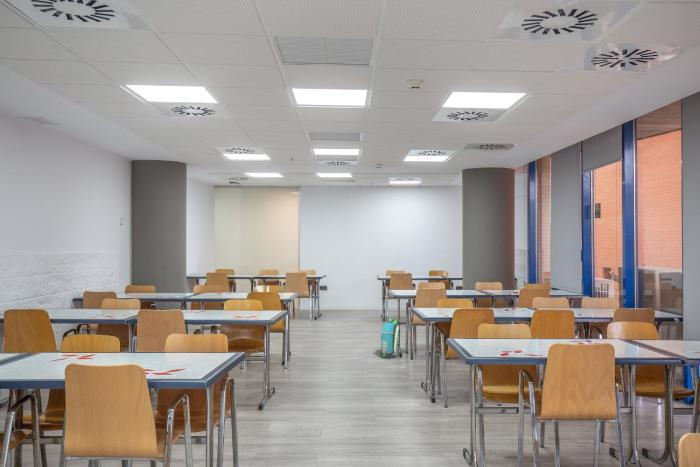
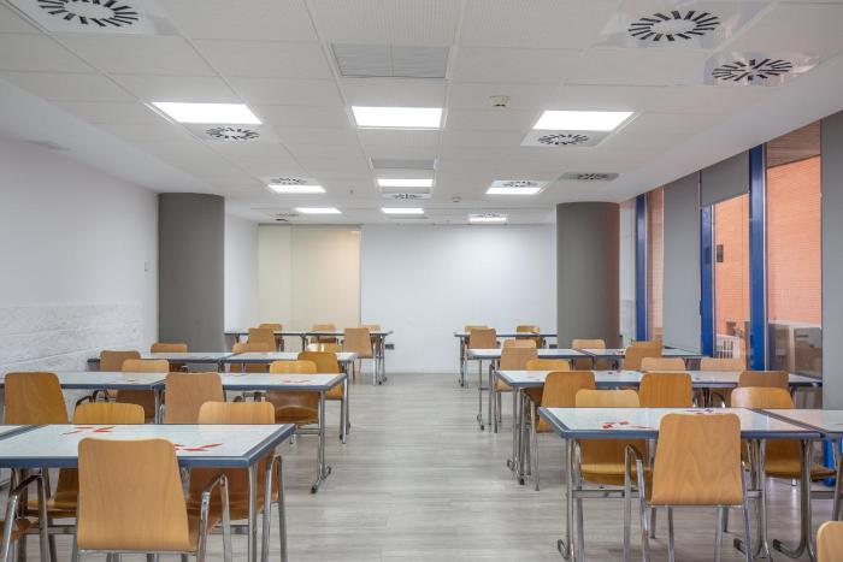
- backpack [379,317,401,360]
